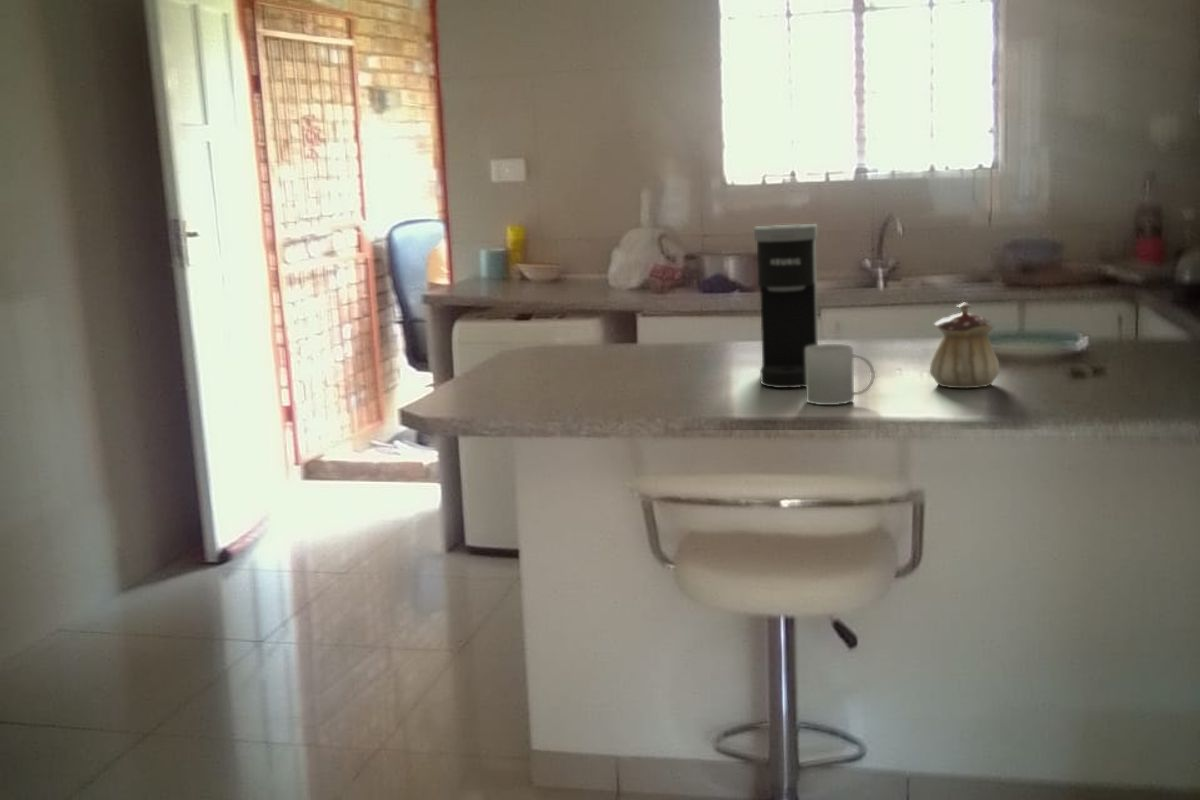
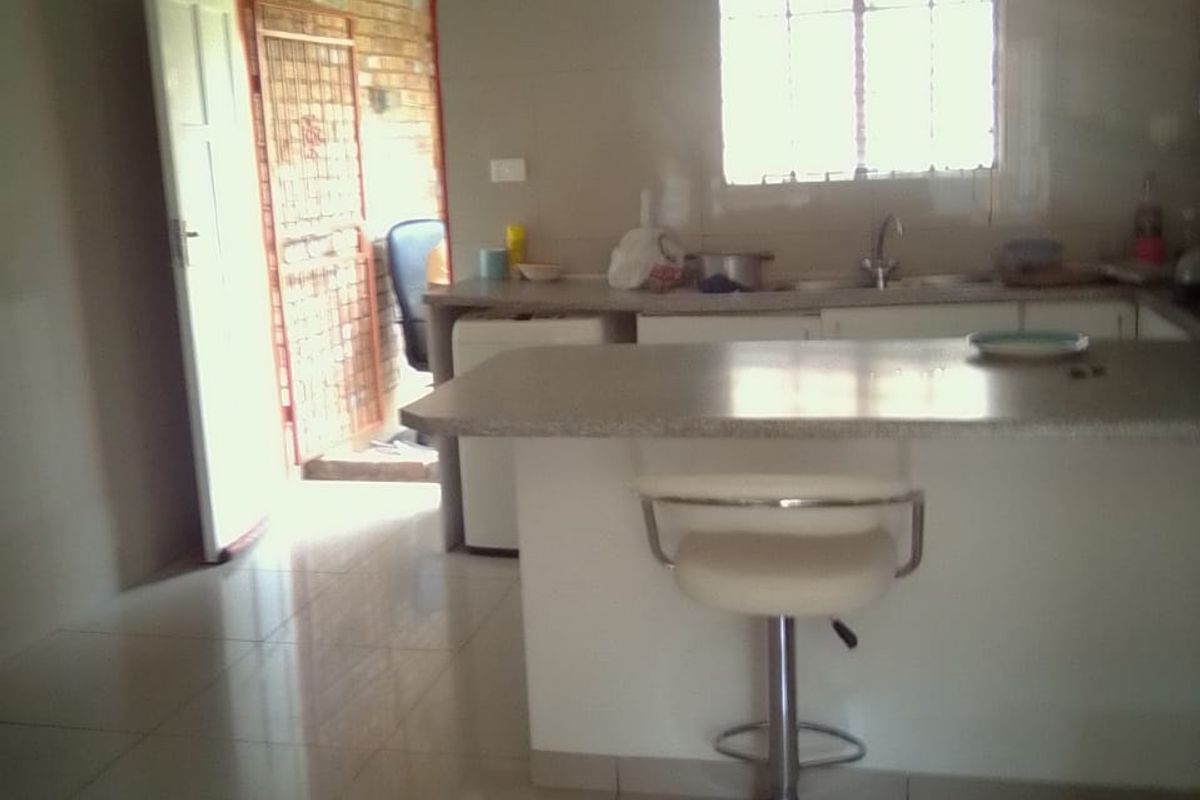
- teapot [929,301,1001,389]
- mug [805,343,876,406]
- coffee maker [753,223,819,389]
